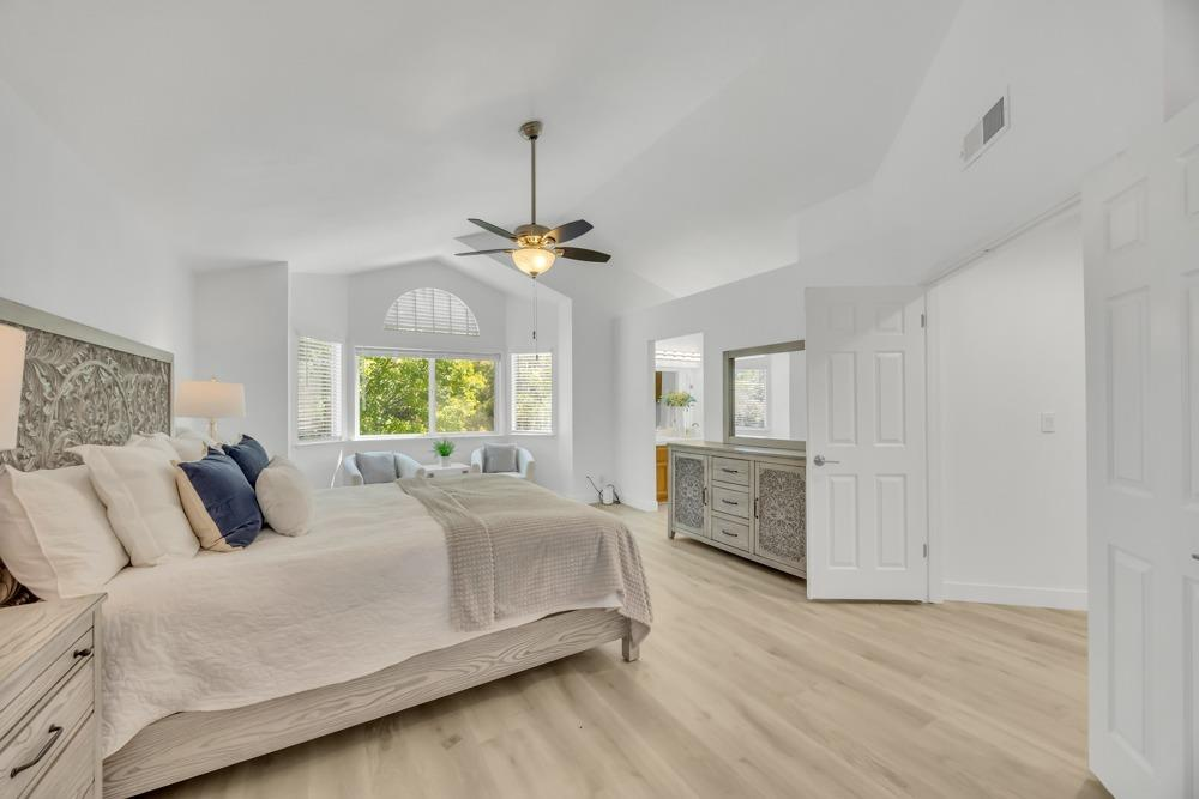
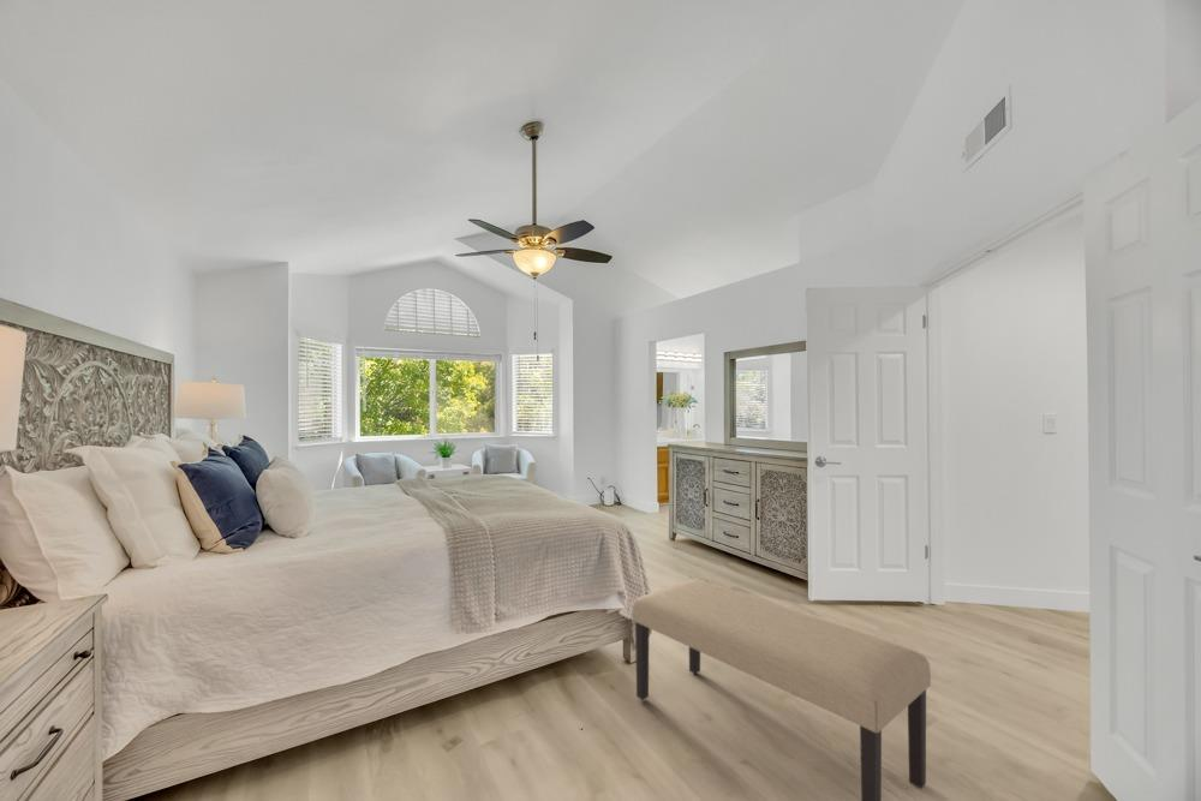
+ bench [631,578,932,801]
